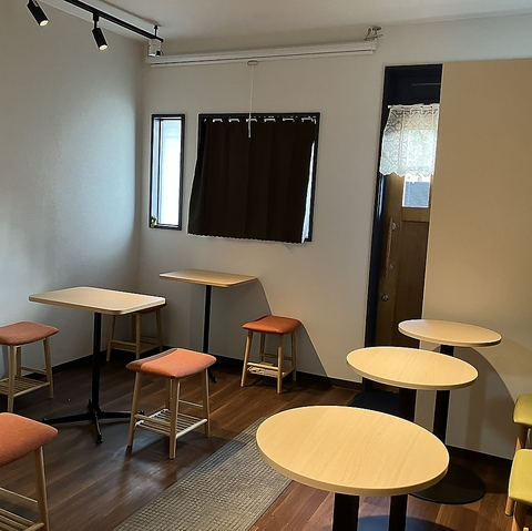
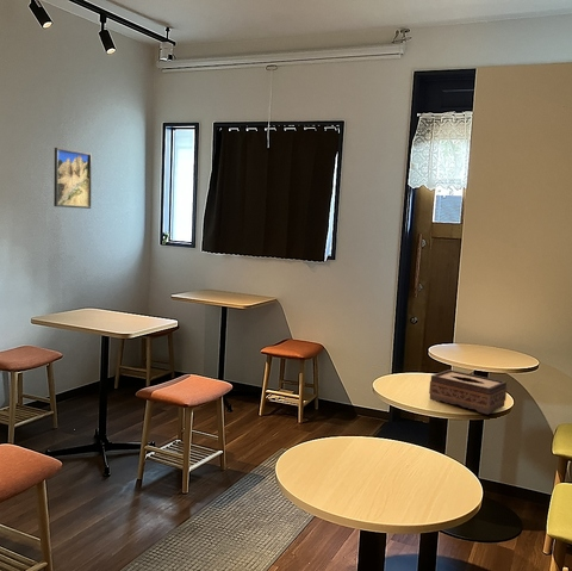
+ tissue box [428,368,508,415]
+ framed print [52,147,93,210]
